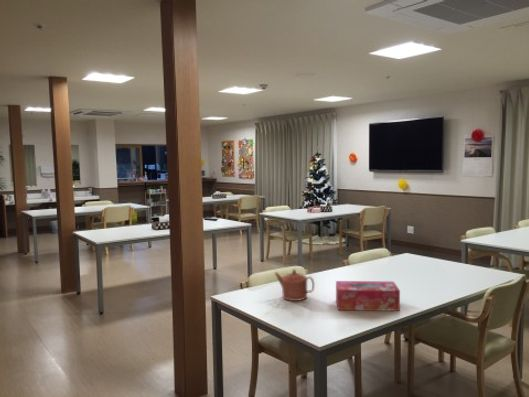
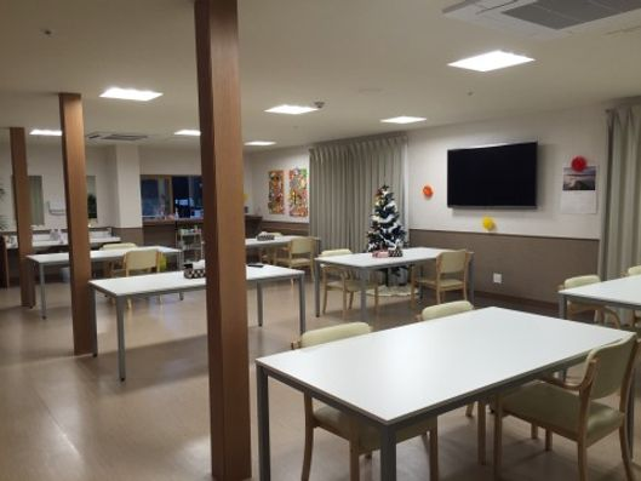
- tissue box [335,280,401,312]
- teapot [274,268,315,302]
